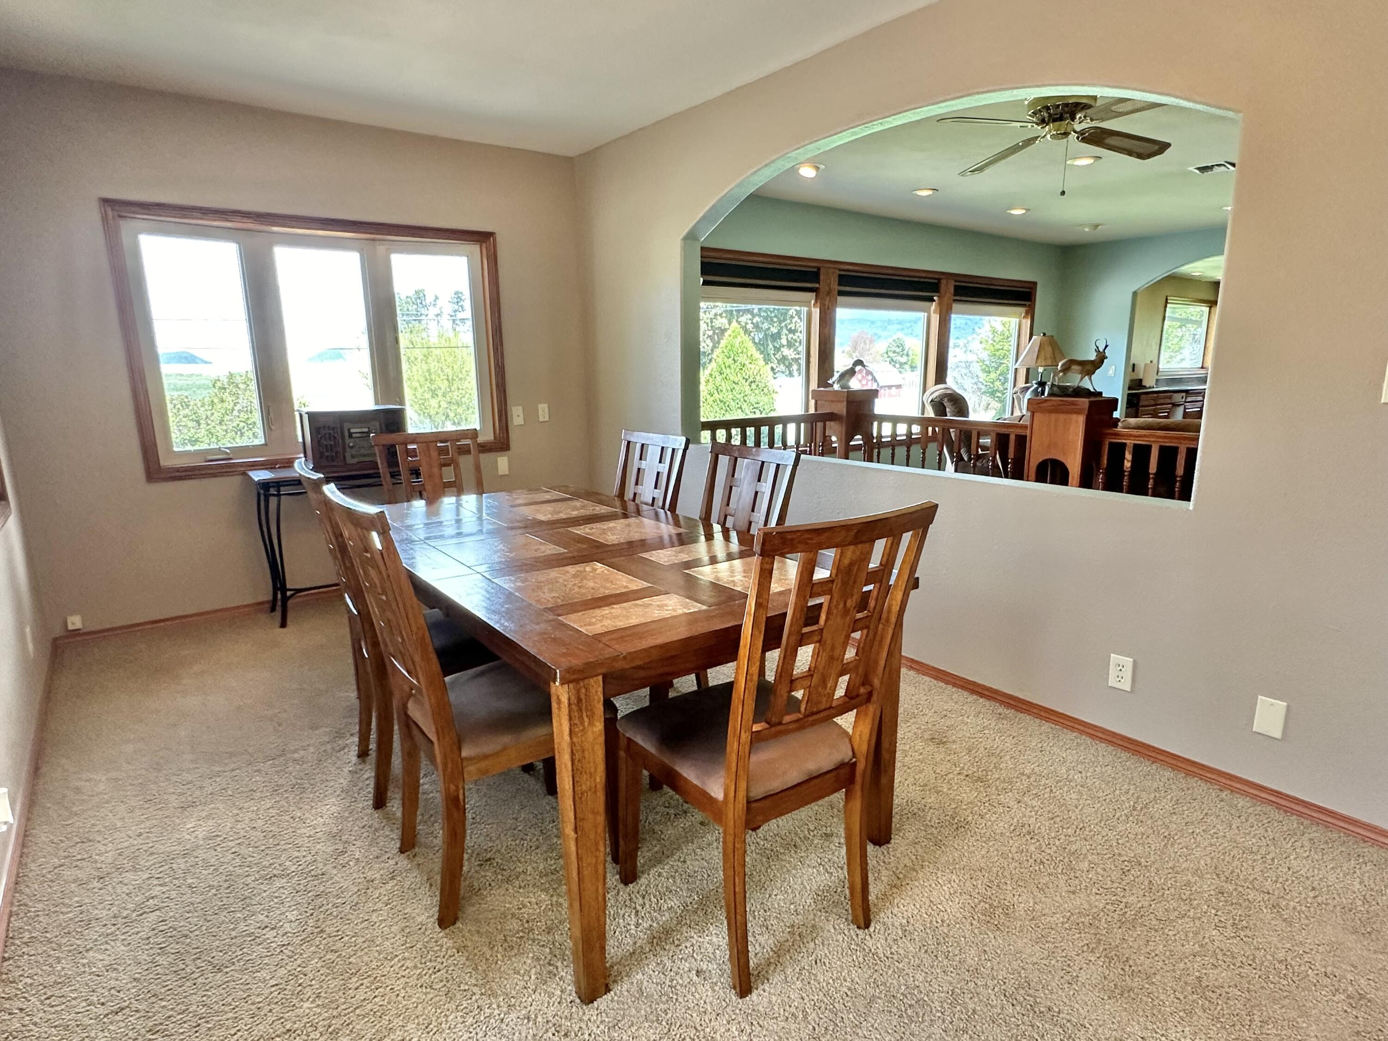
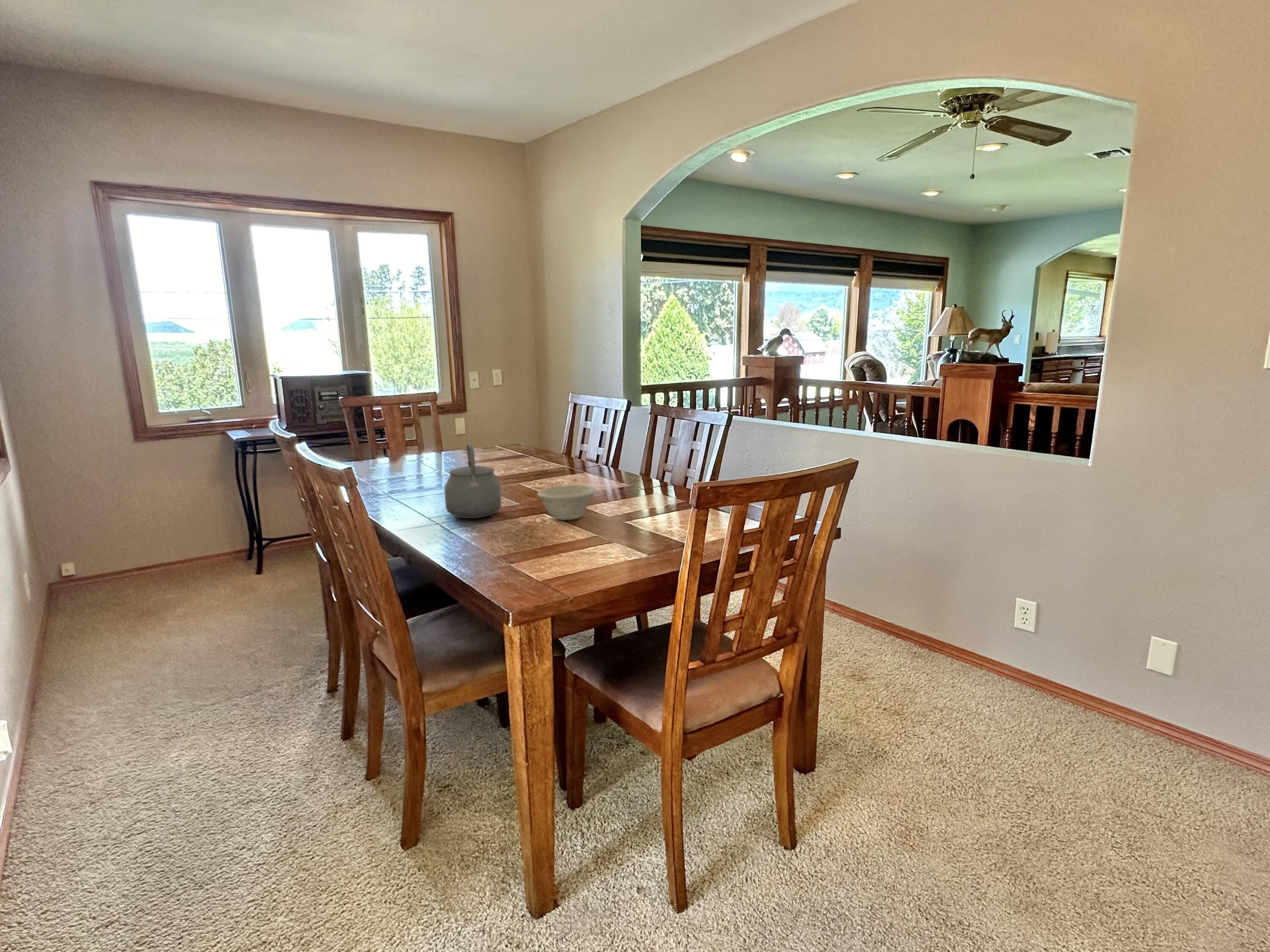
+ tea kettle [444,443,502,519]
+ bowl [537,484,597,520]
